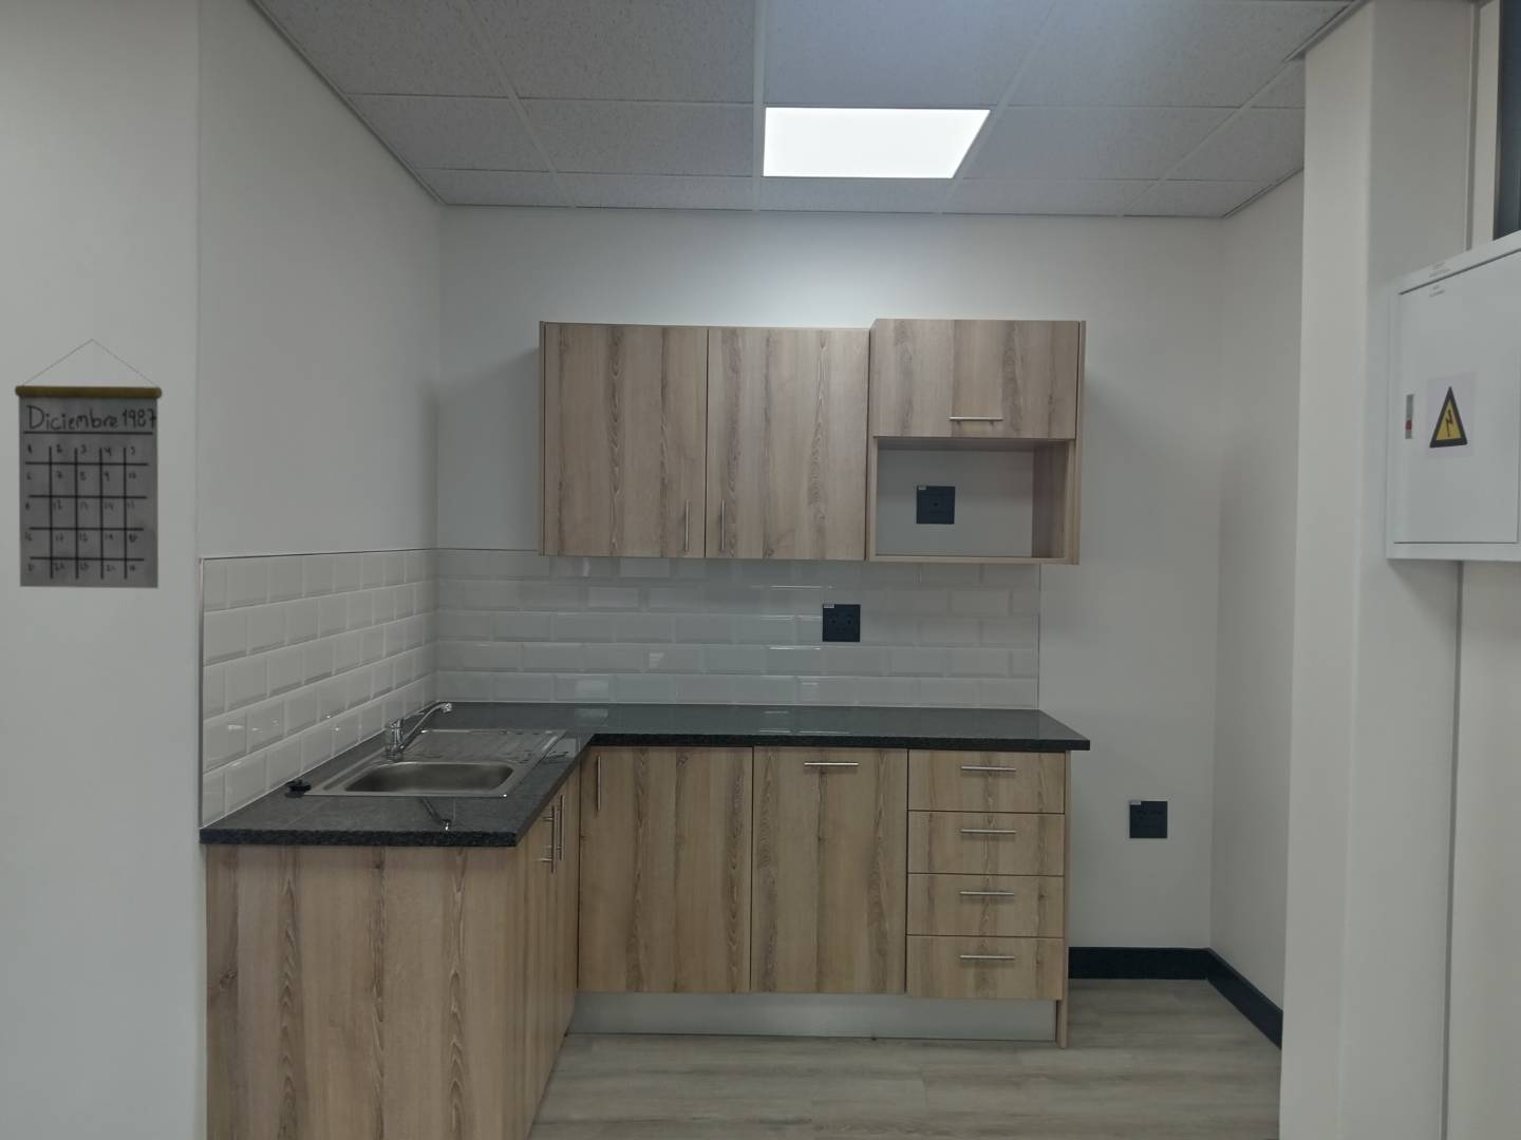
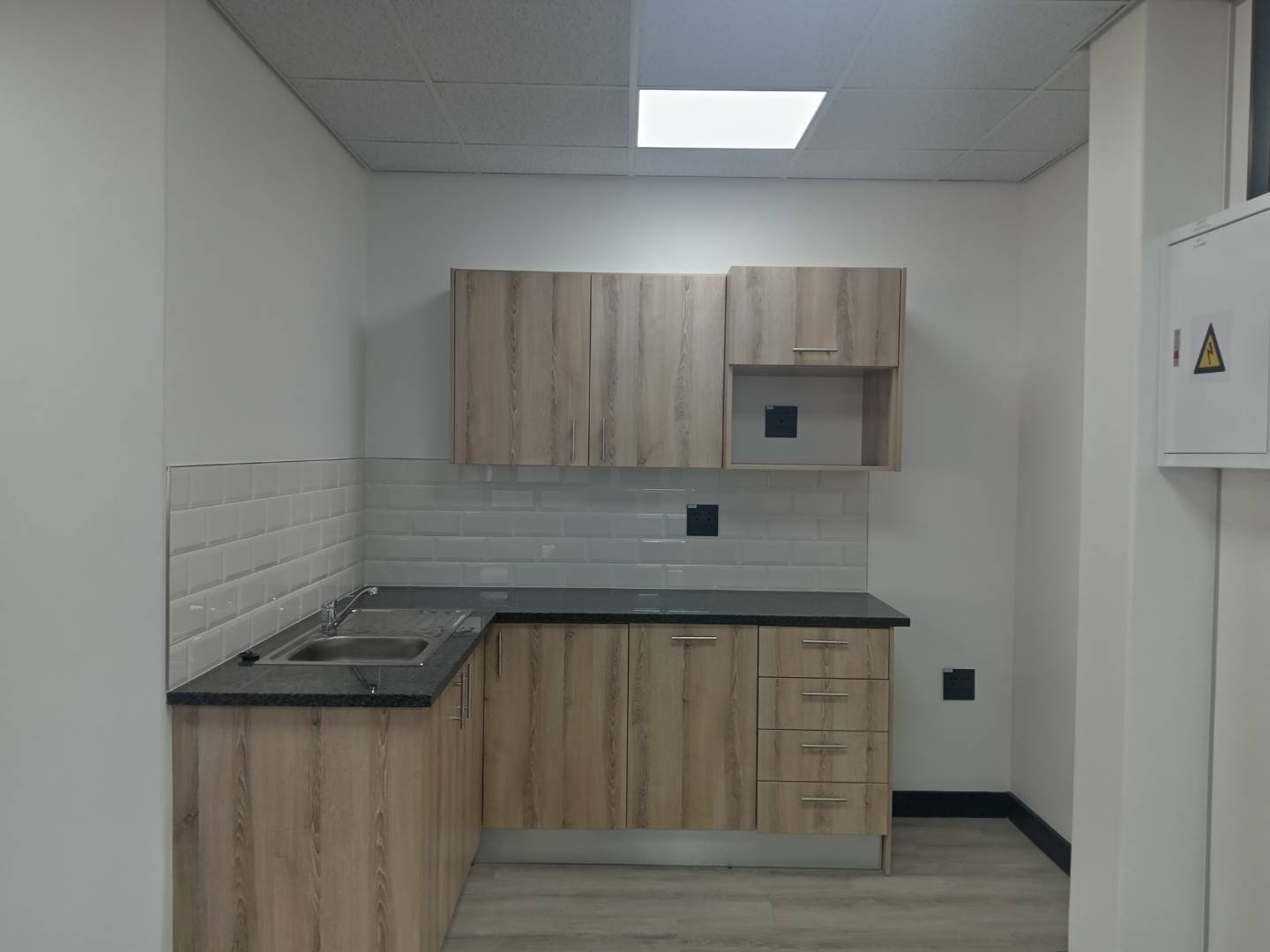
- calendar [13,339,164,589]
